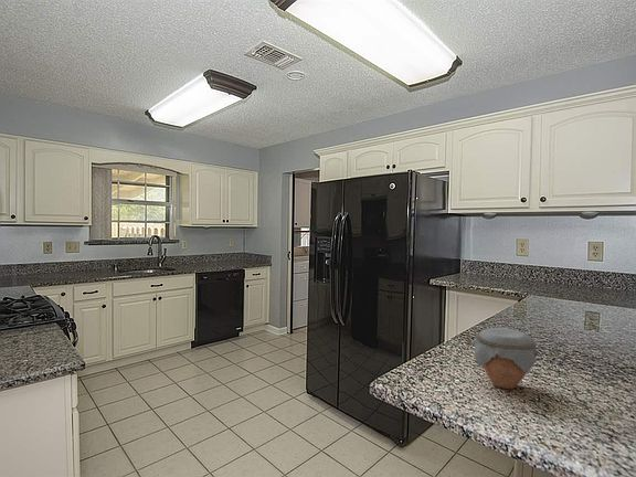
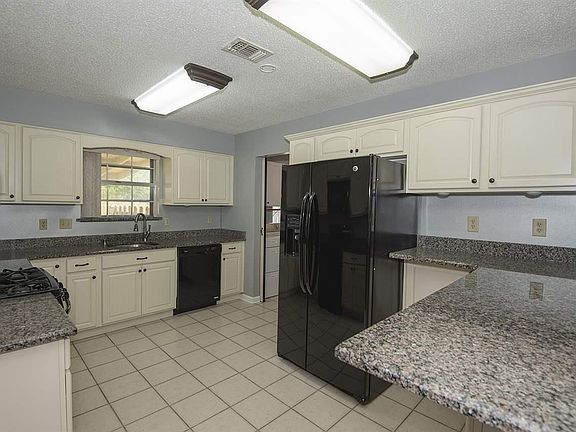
- jar [470,327,540,390]
